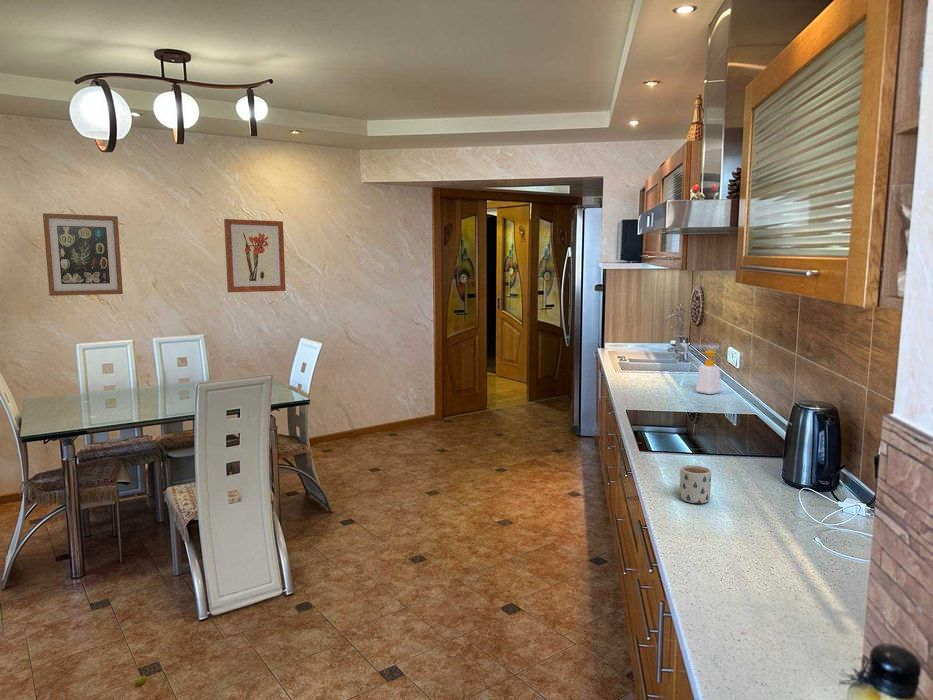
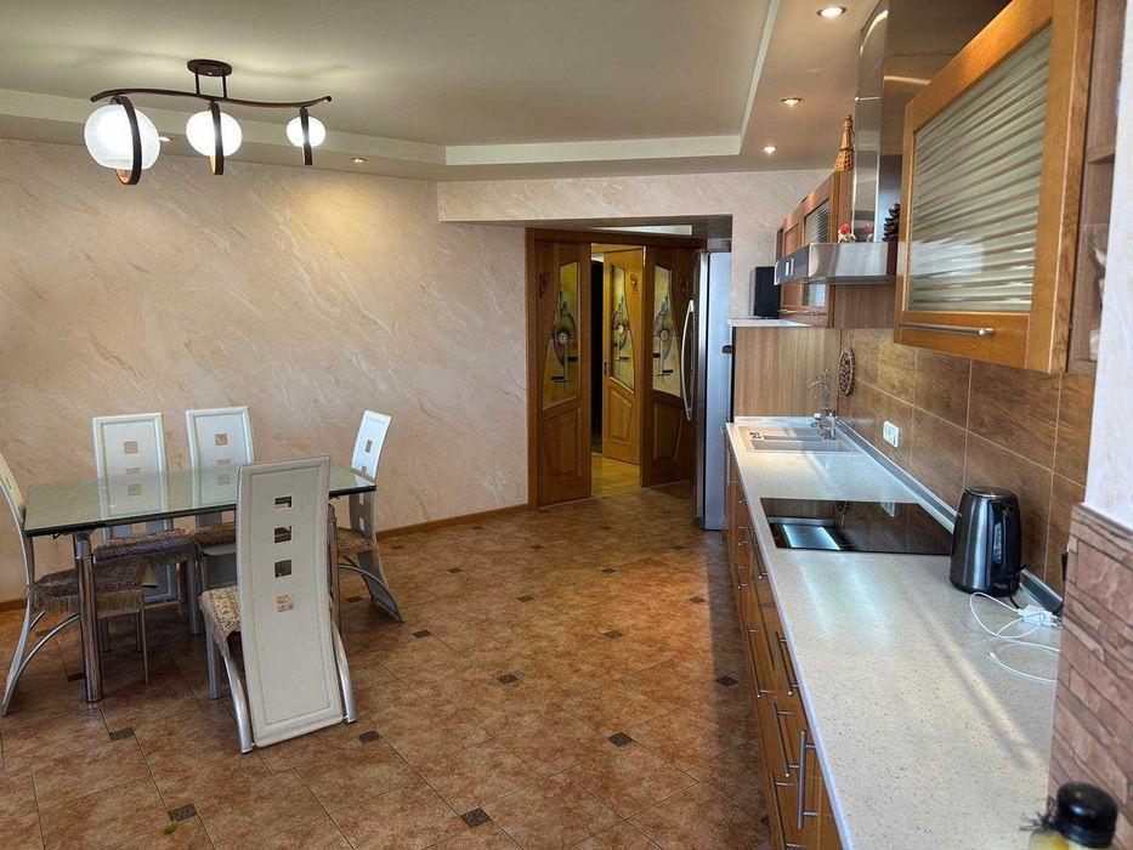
- soap bottle [695,349,722,395]
- wall art [223,218,287,293]
- mug [679,464,712,504]
- wall art [42,212,124,297]
